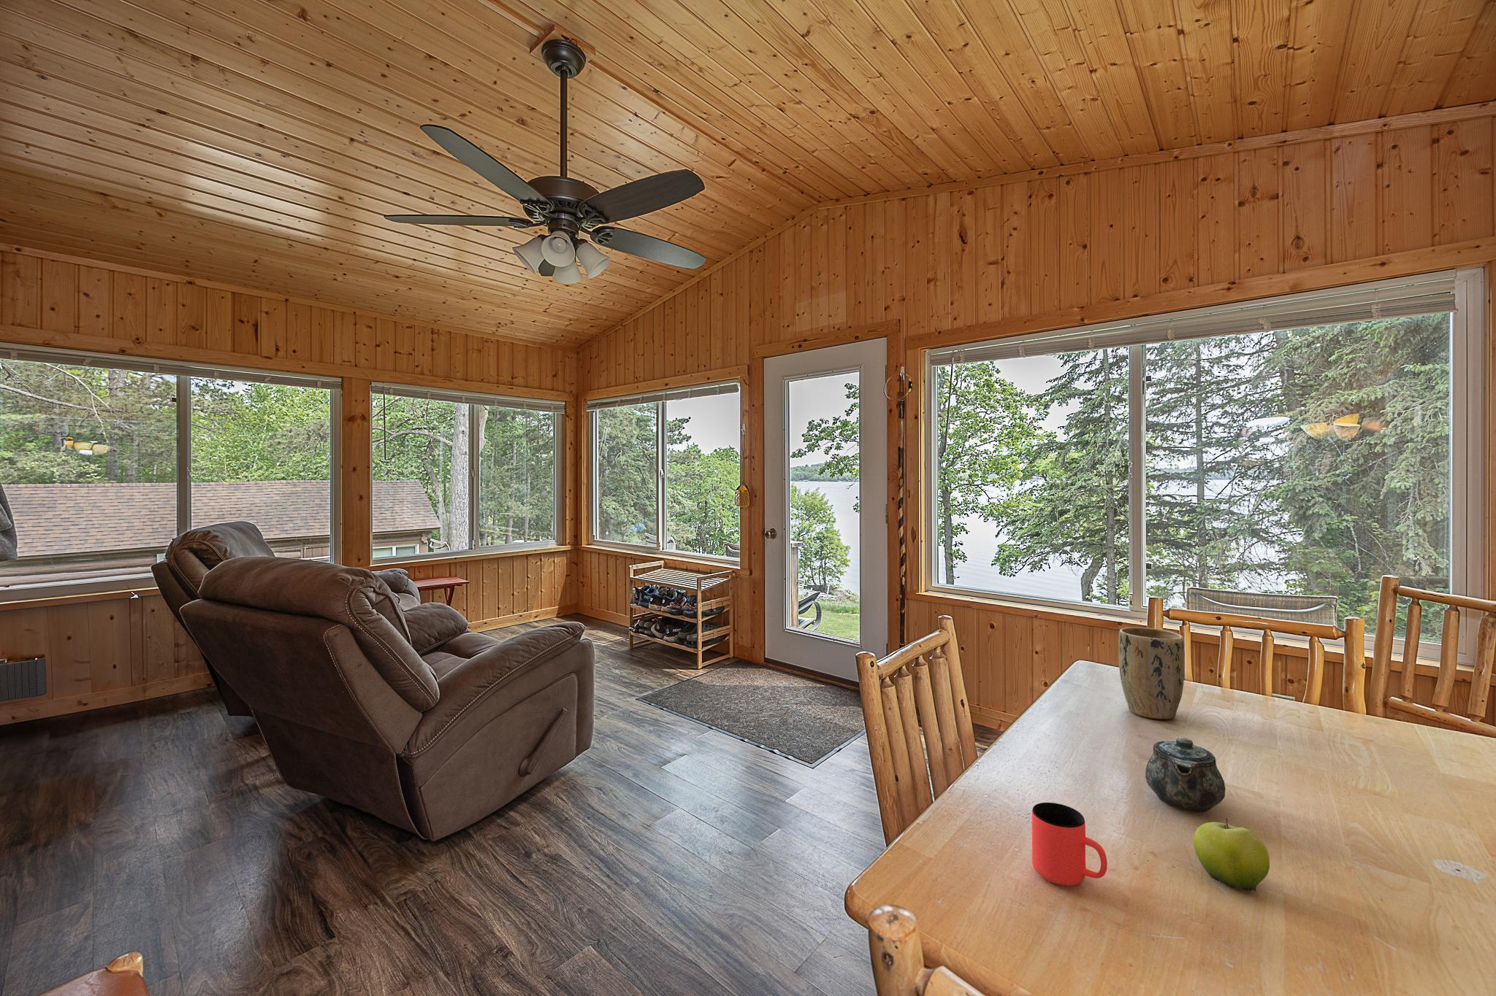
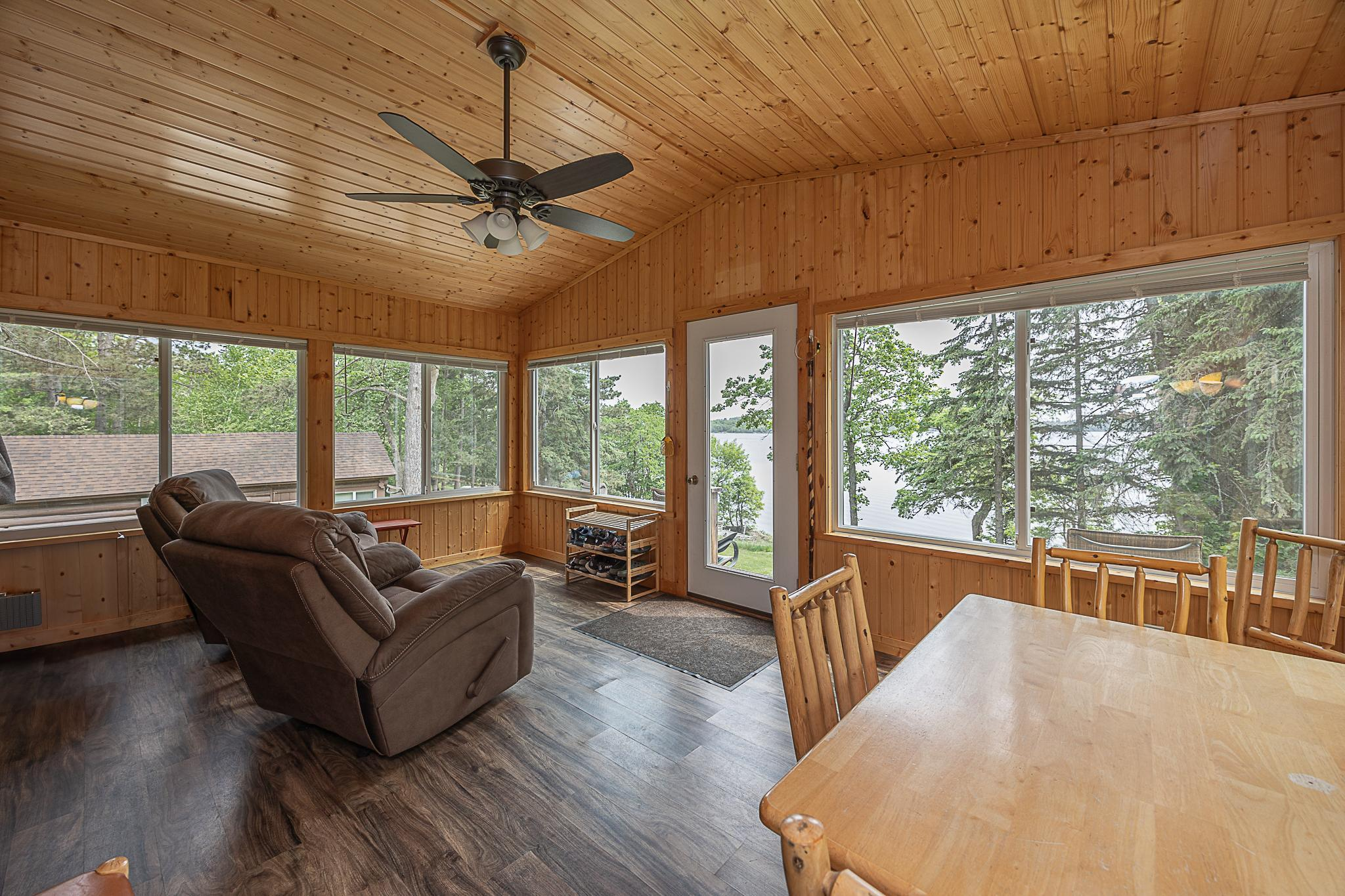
- chinaware [1145,736,1226,813]
- cup [1031,801,1108,887]
- fruit [1192,817,1270,892]
- plant pot [1118,627,1186,720]
